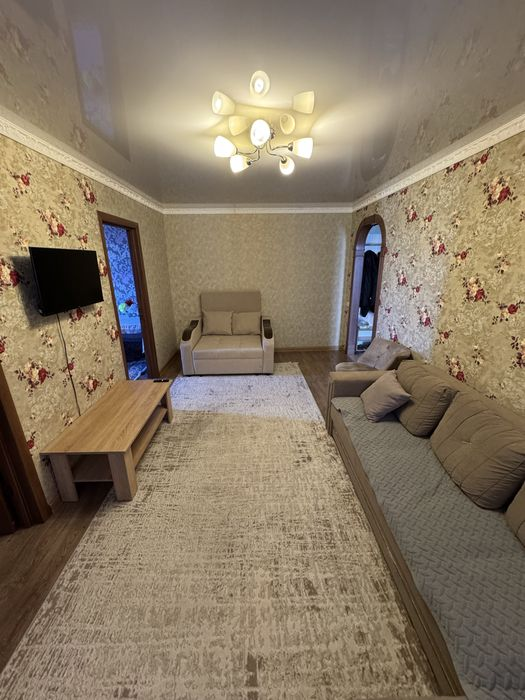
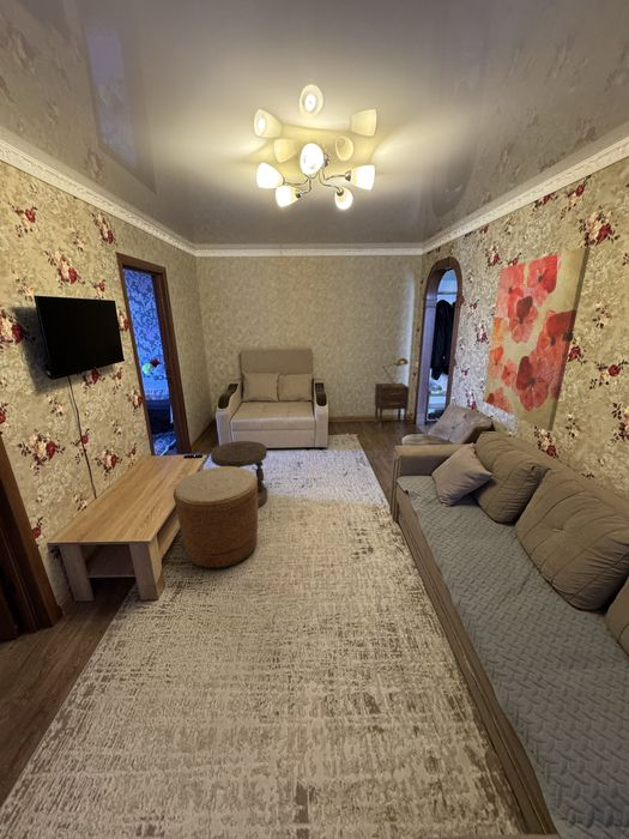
+ wall art [482,246,592,431]
+ lamp [381,357,410,387]
+ stool [210,440,268,508]
+ basket [173,466,259,569]
+ nightstand [374,382,410,429]
